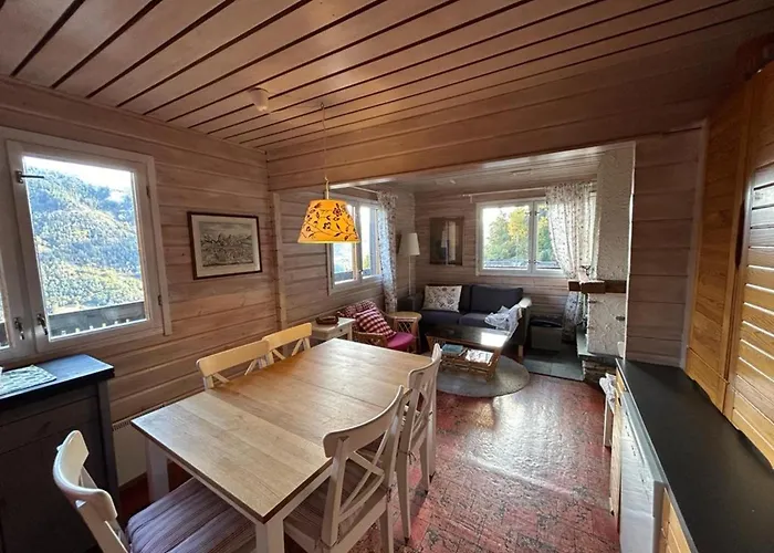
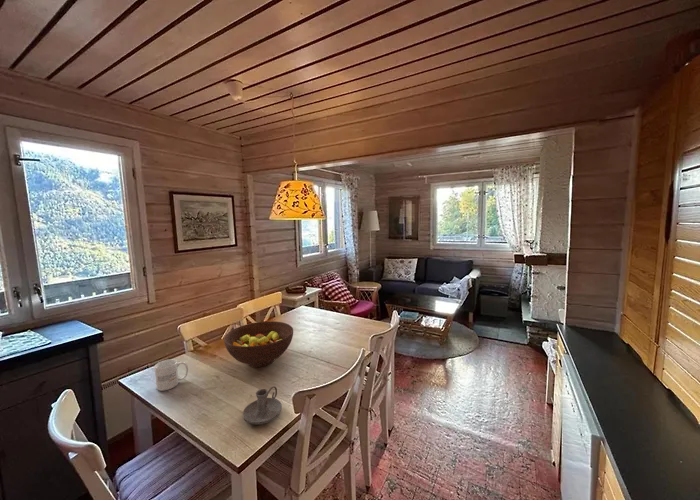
+ candle holder [242,385,283,426]
+ fruit bowl [223,320,294,368]
+ mug [153,358,189,392]
